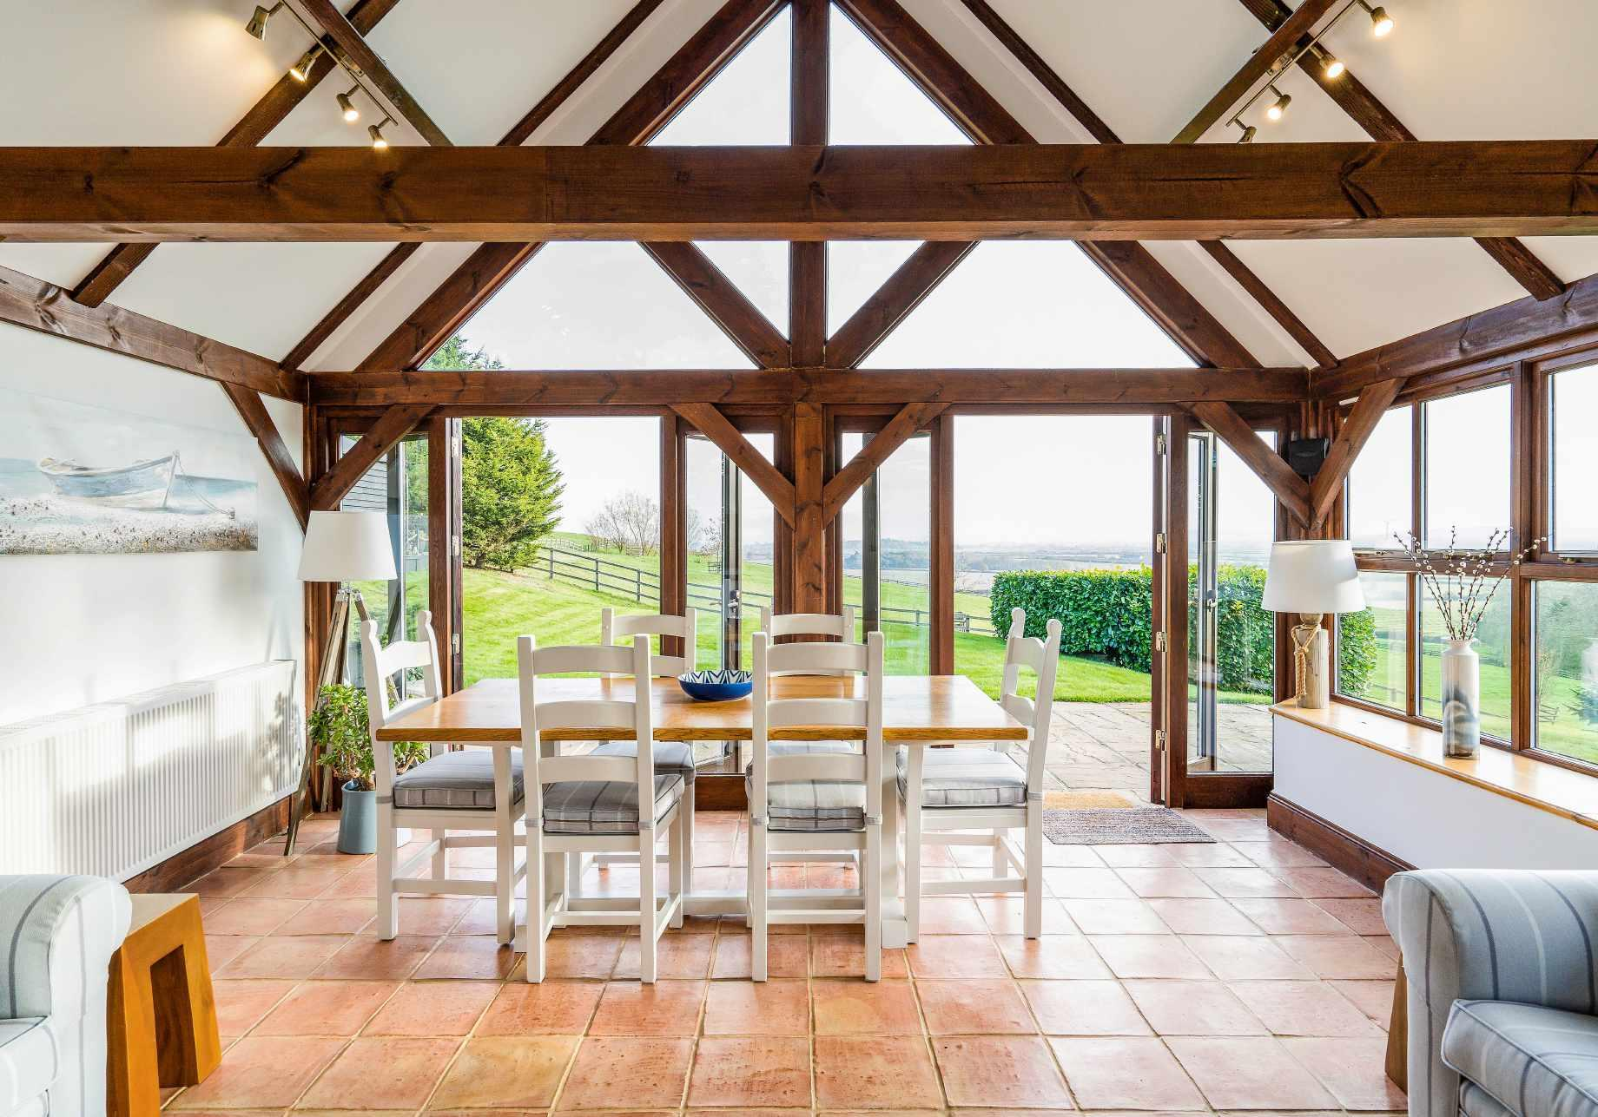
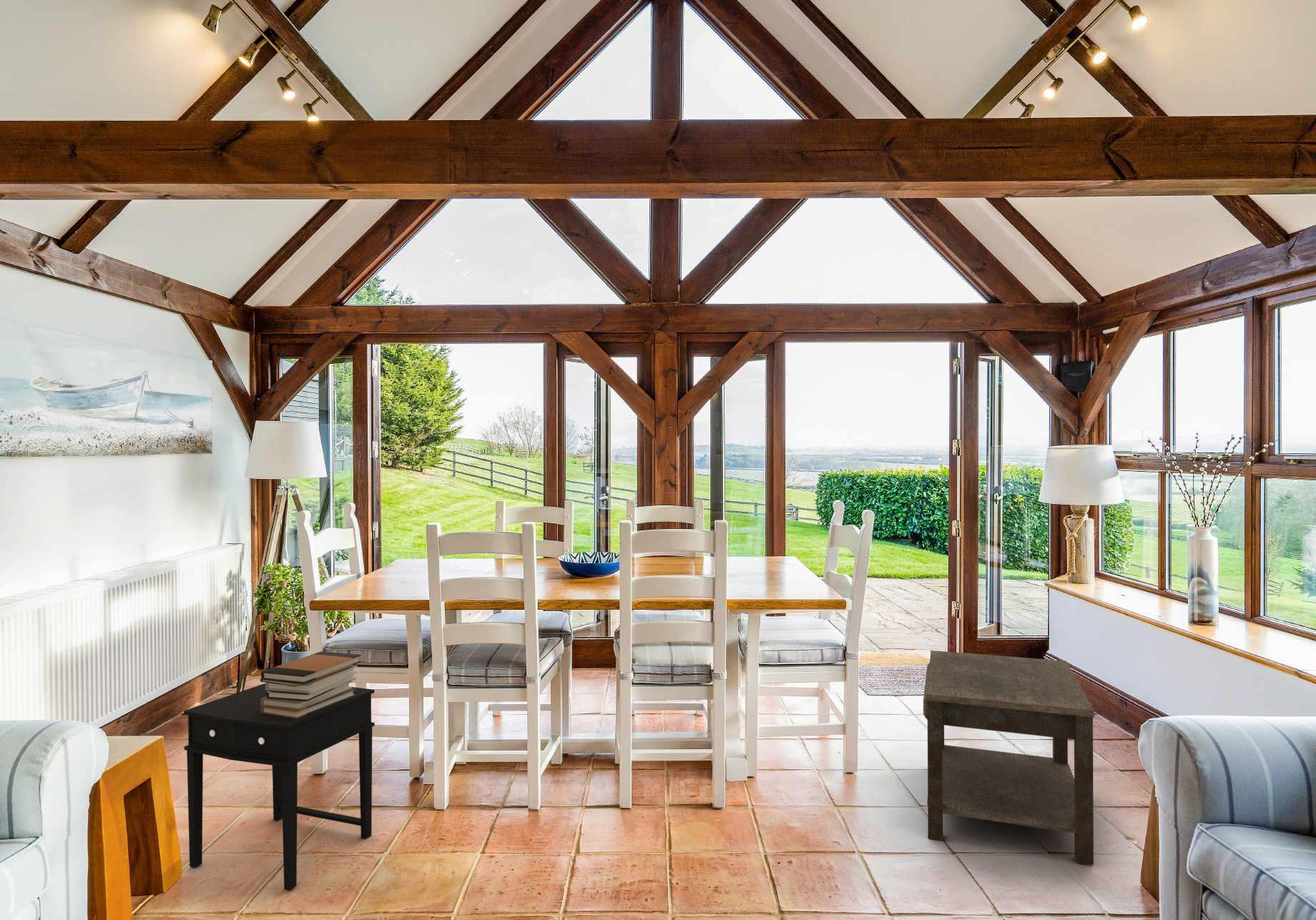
+ side table [923,650,1095,866]
+ book stack [260,651,362,718]
+ side table [183,683,375,891]
